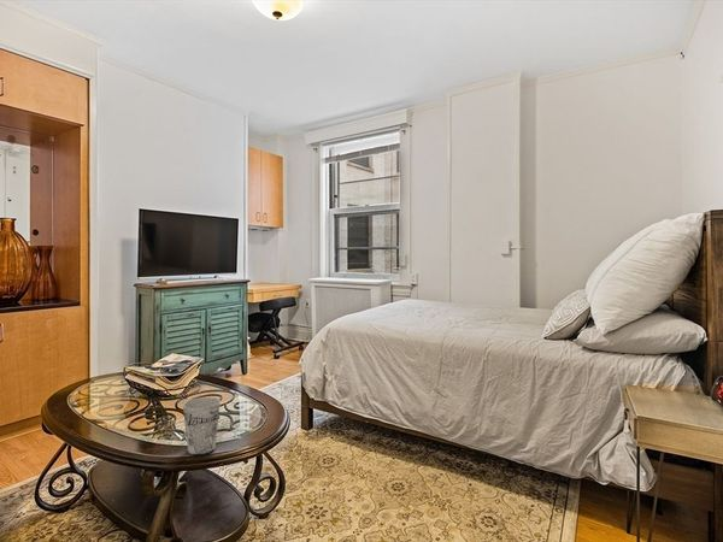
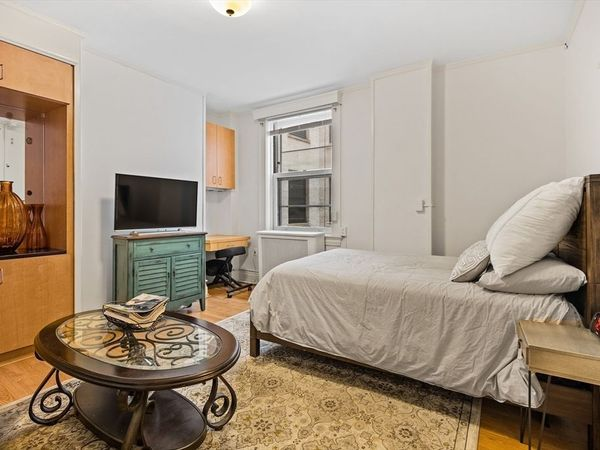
- cup [182,396,222,456]
